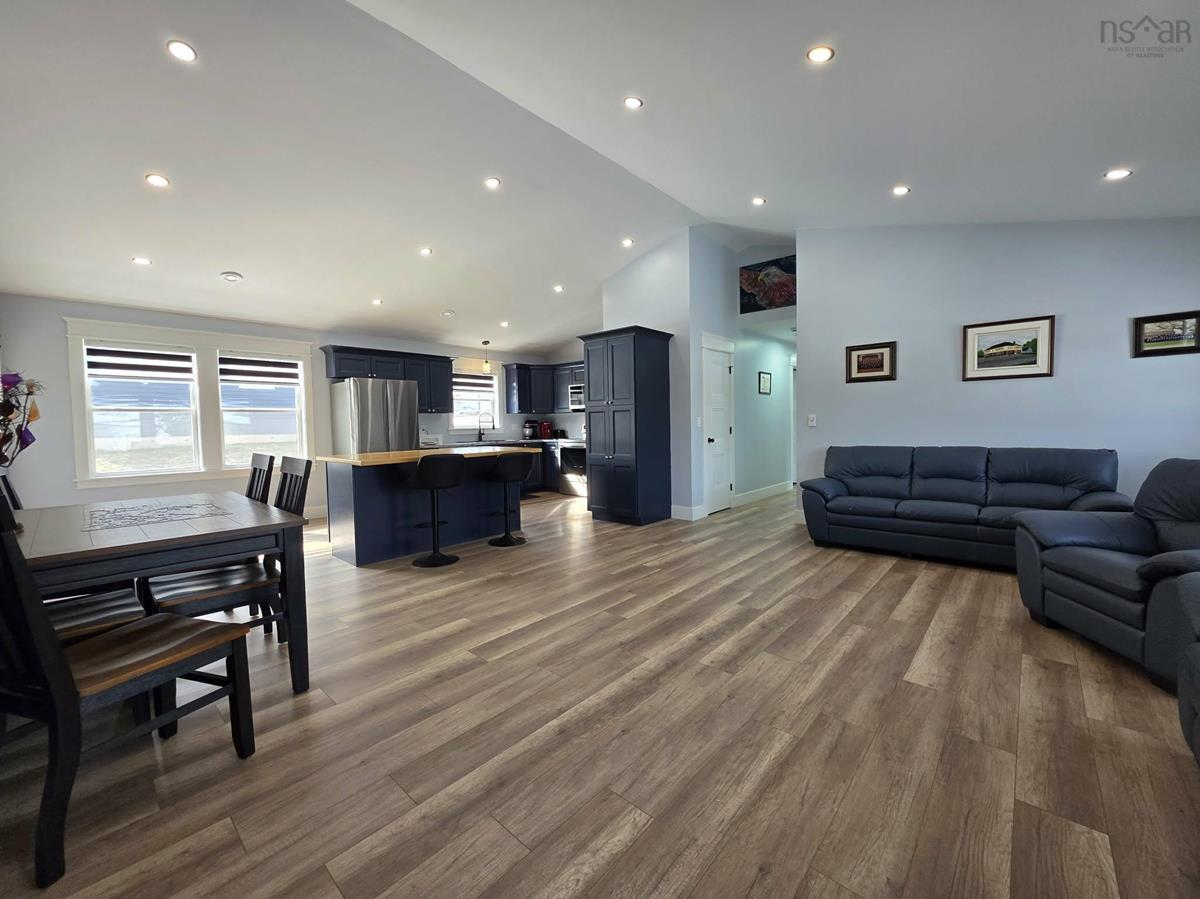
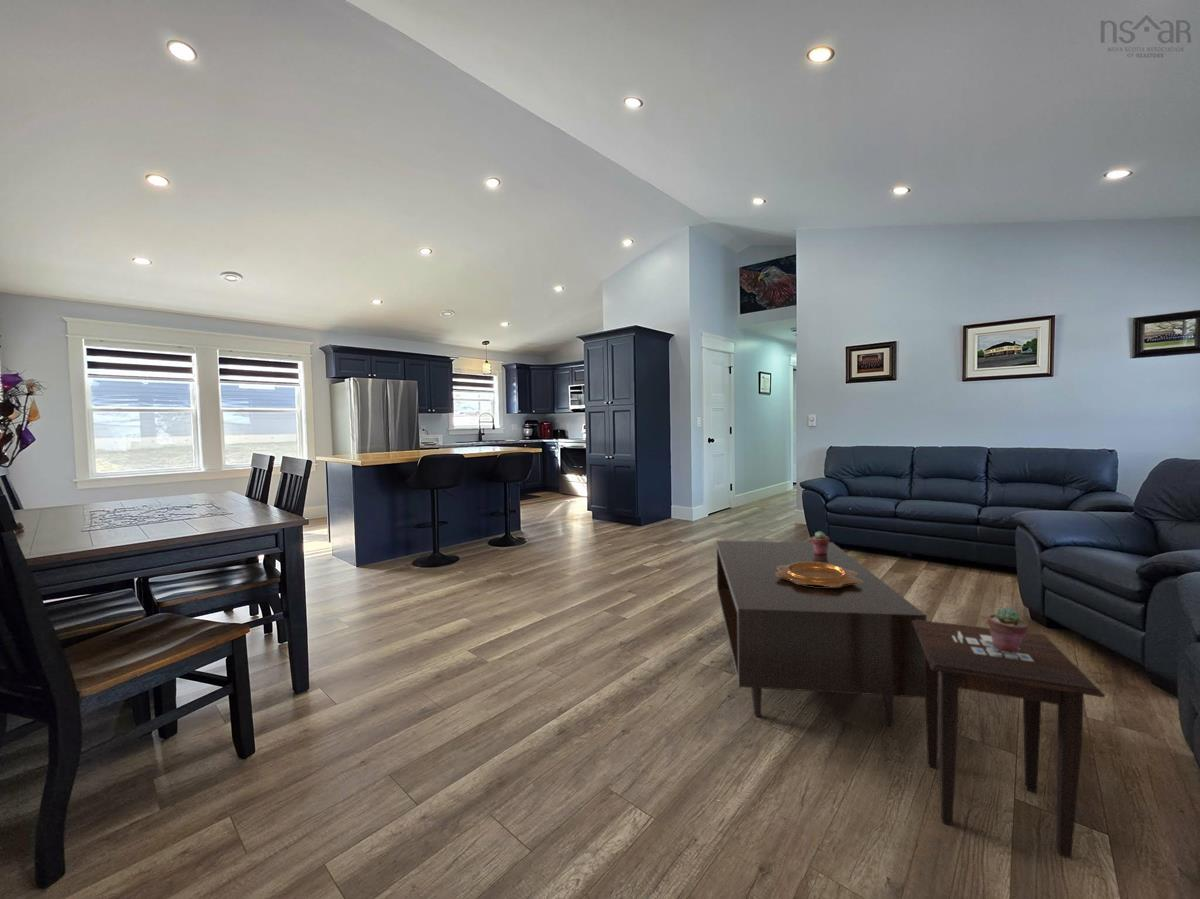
+ potted succulent [986,607,1029,652]
+ decorative bowl [776,562,863,587]
+ potted succulent [810,530,830,554]
+ coffee table [715,540,927,727]
+ side table [912,620,1106,859]
